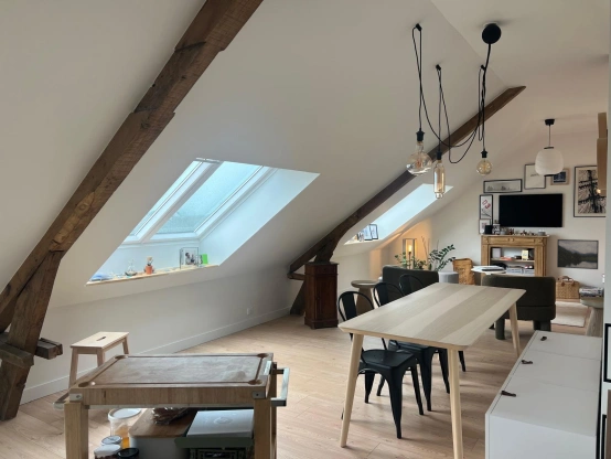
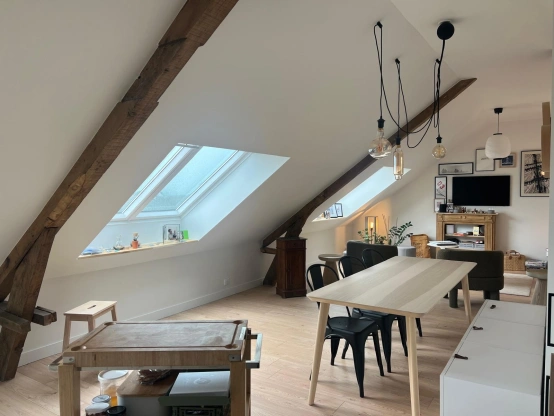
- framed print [556,238,600,270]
